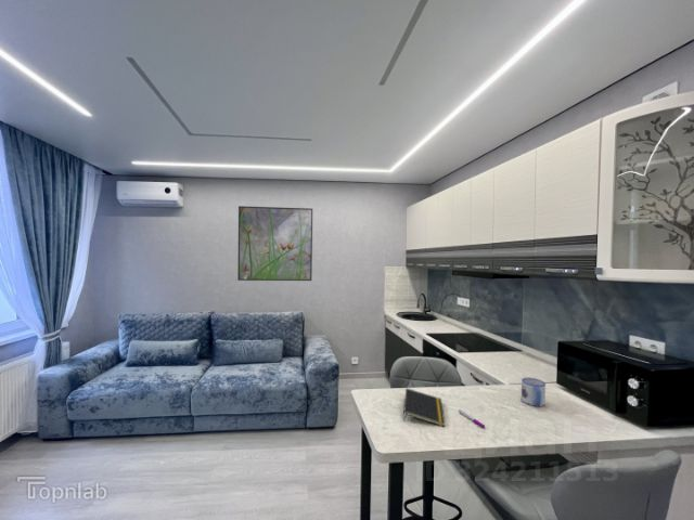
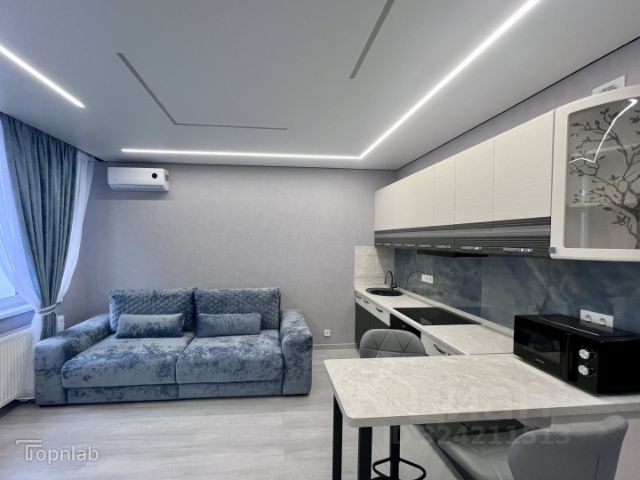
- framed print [236,205,313,282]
- pen [458,408,486,429]
- notepad [402,387,446,428]
- mug [520,377,547,407]
